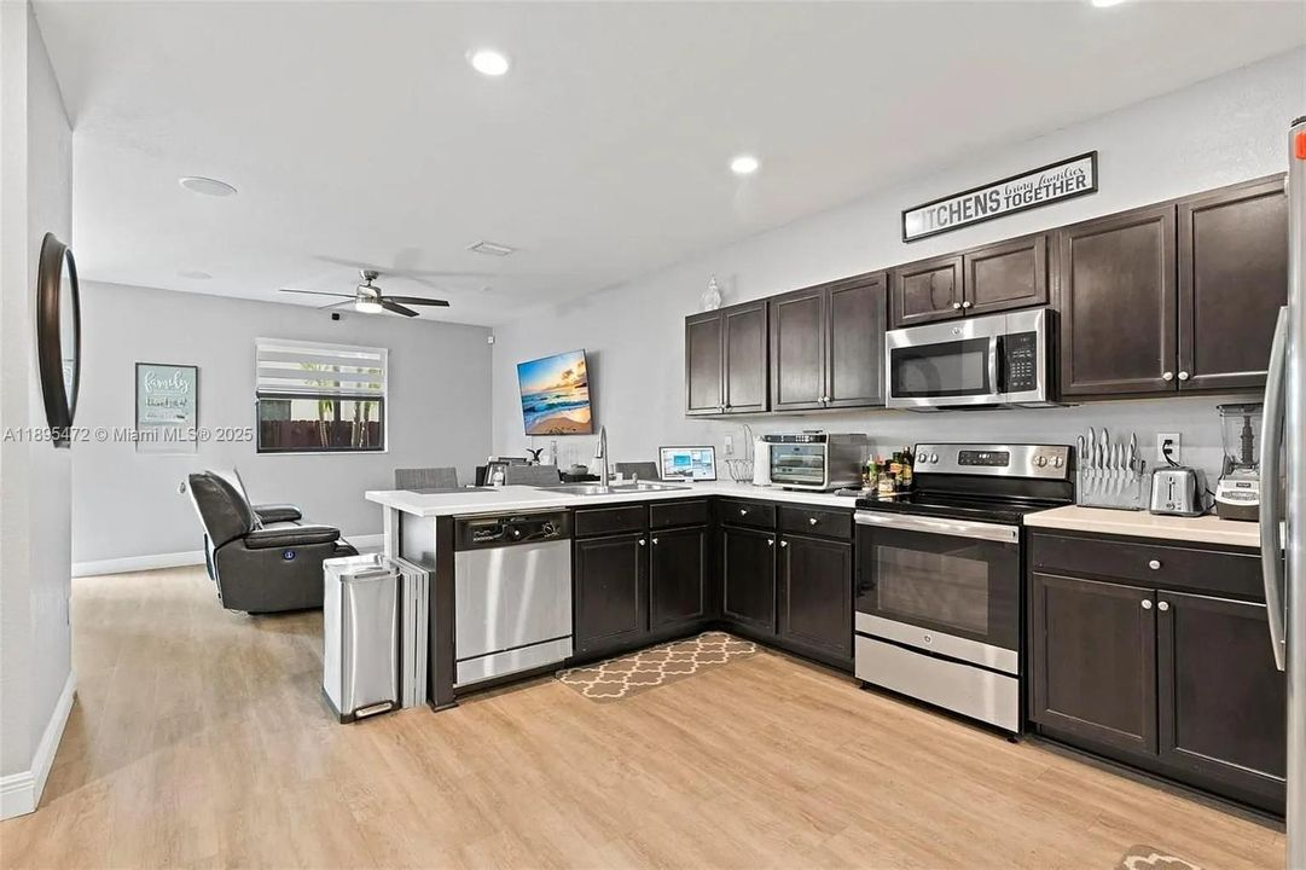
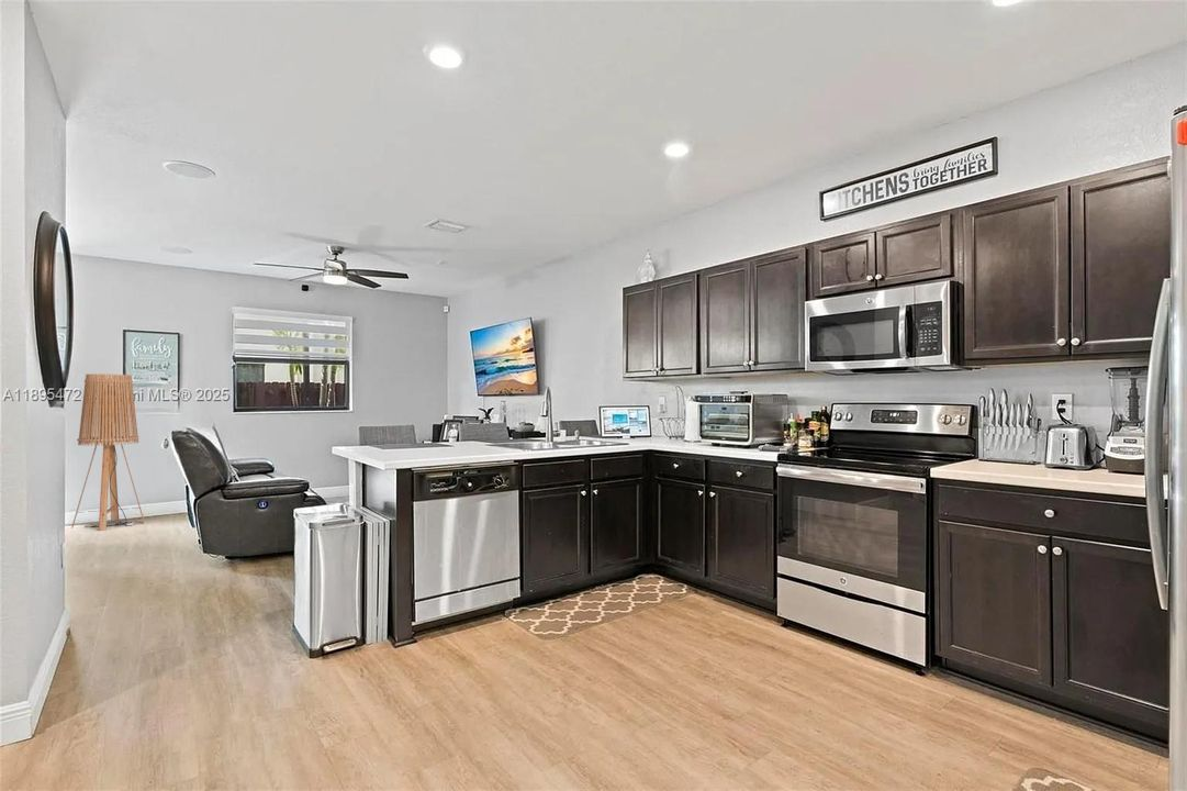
+ floor lamp [70,372,146,532]
